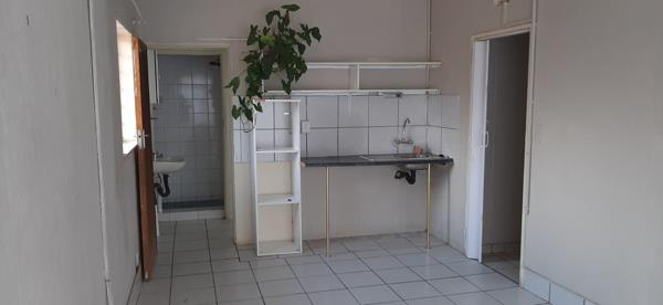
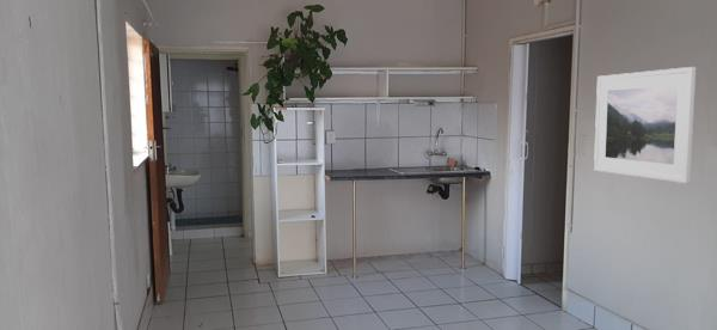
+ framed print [593,66,697,184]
